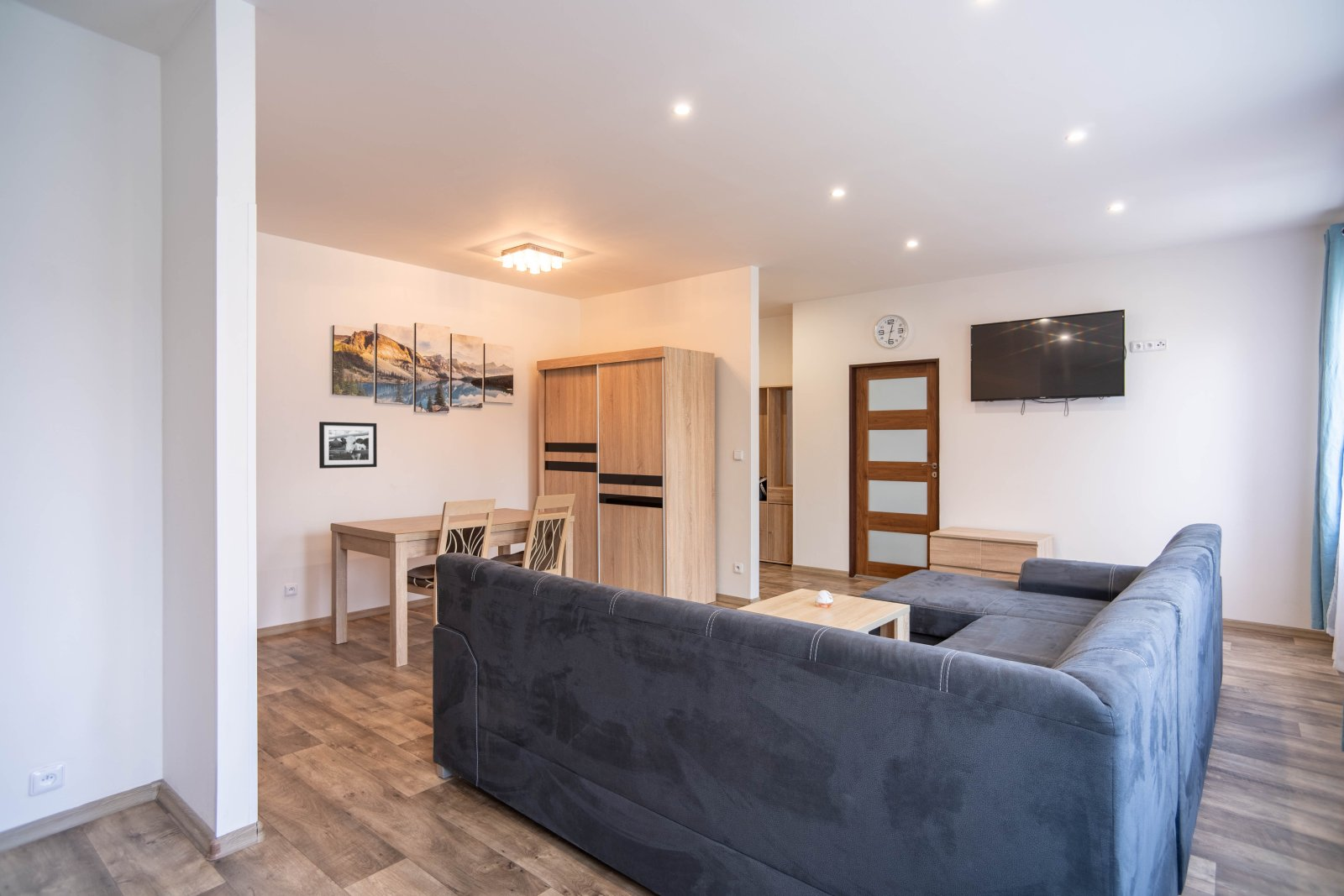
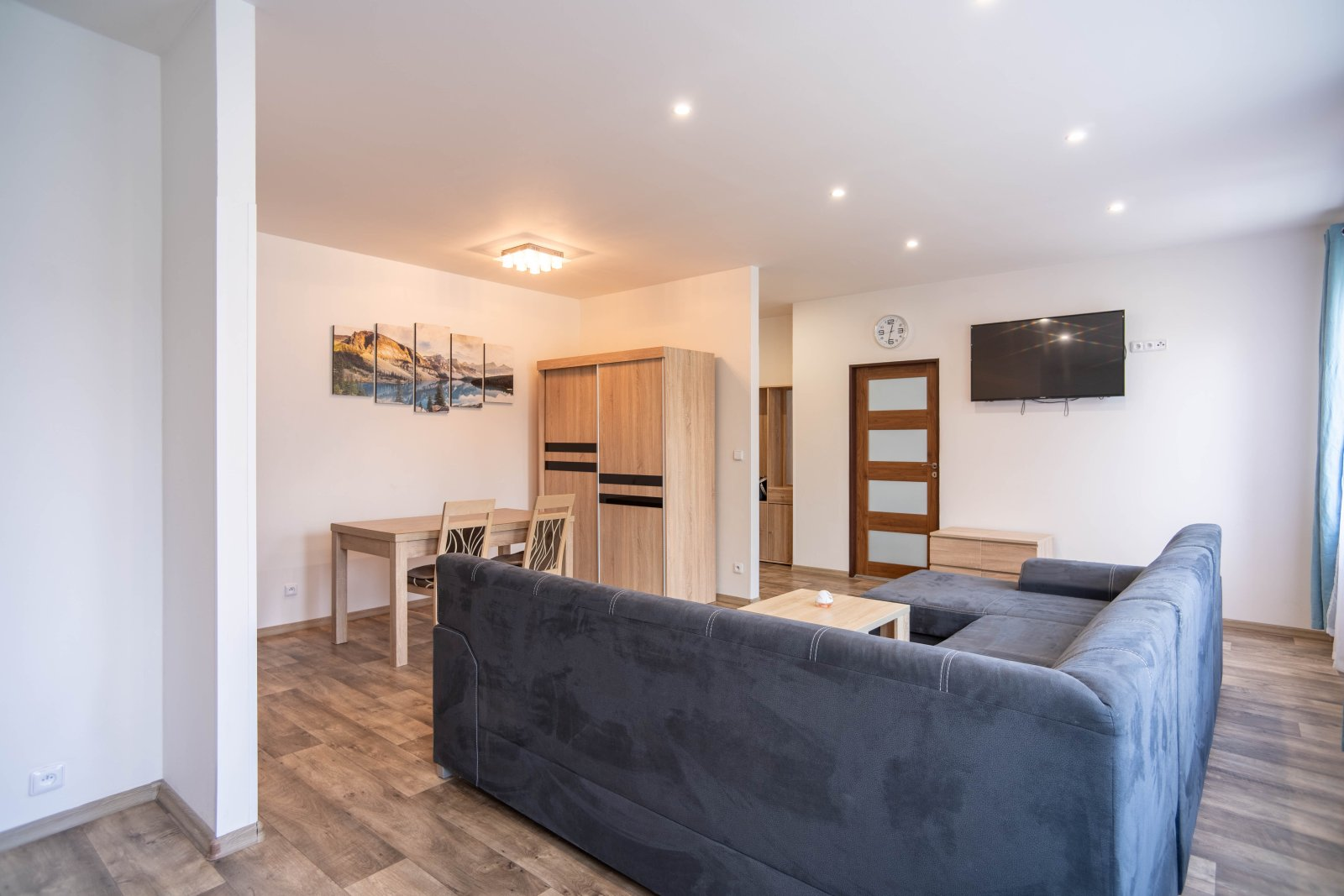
- picture frame [318,421,378,469]
